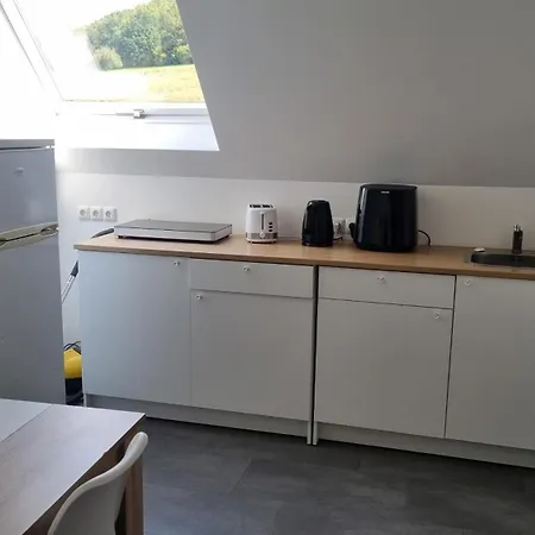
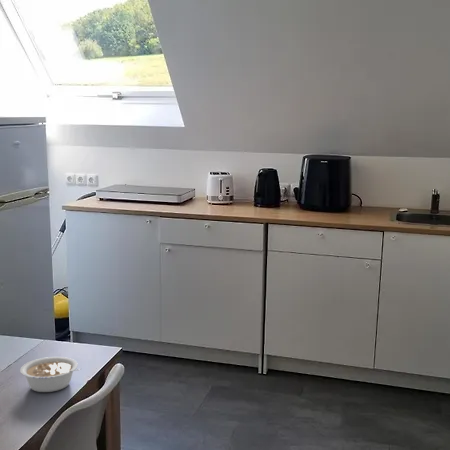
+ legume [19,356,81,393]
